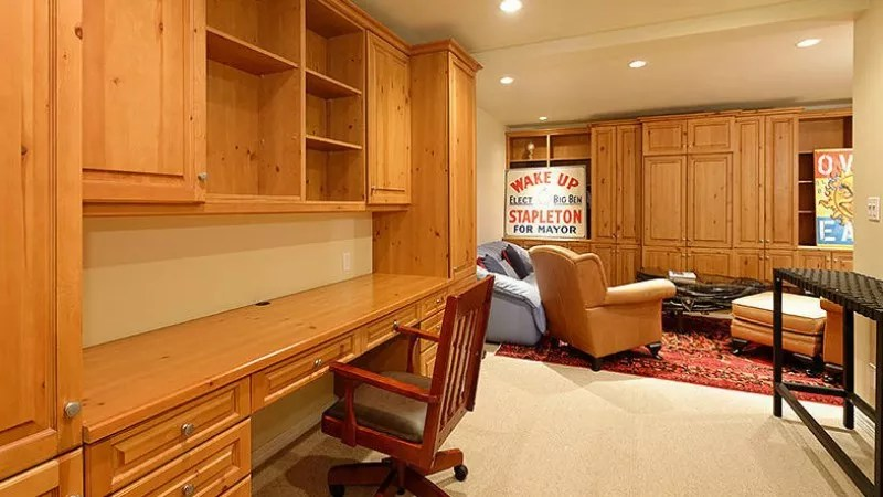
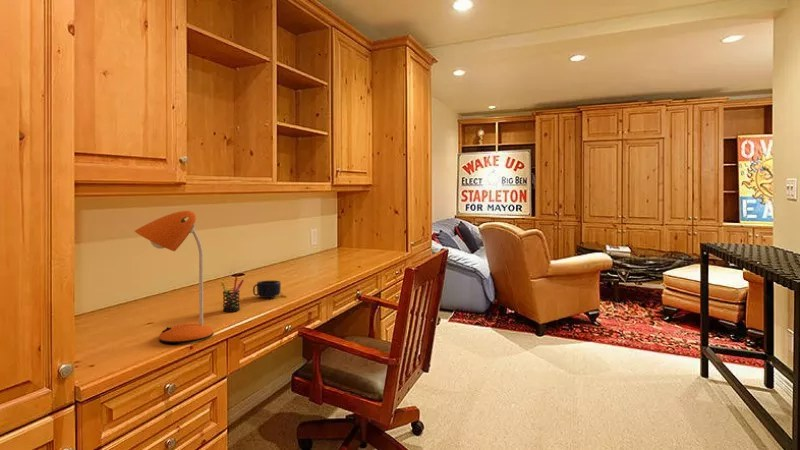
+ pen holder [220,276,245,313]
+ mug [252,280,282,299]
+ desk lamp [134,210,214,344]
